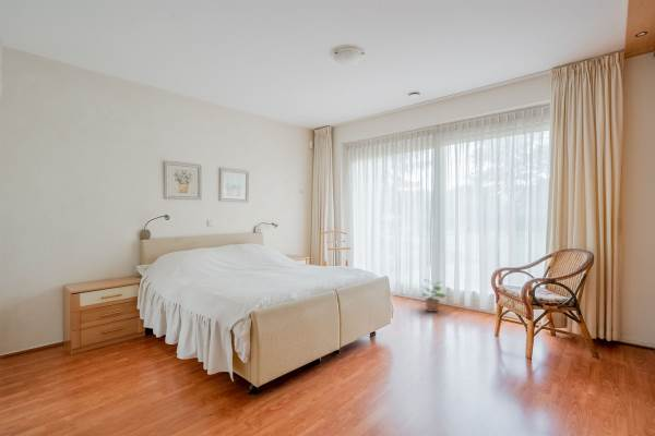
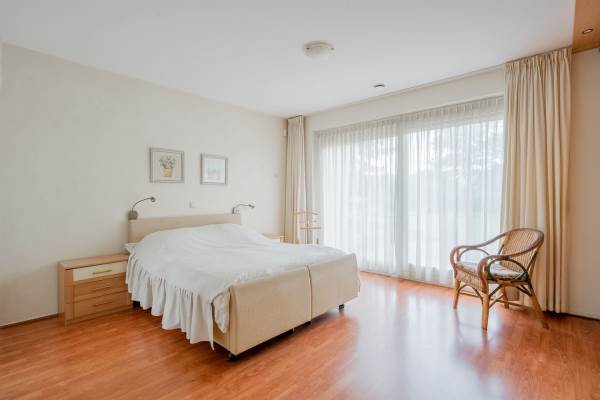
- potted plant [420,278,446,313]
